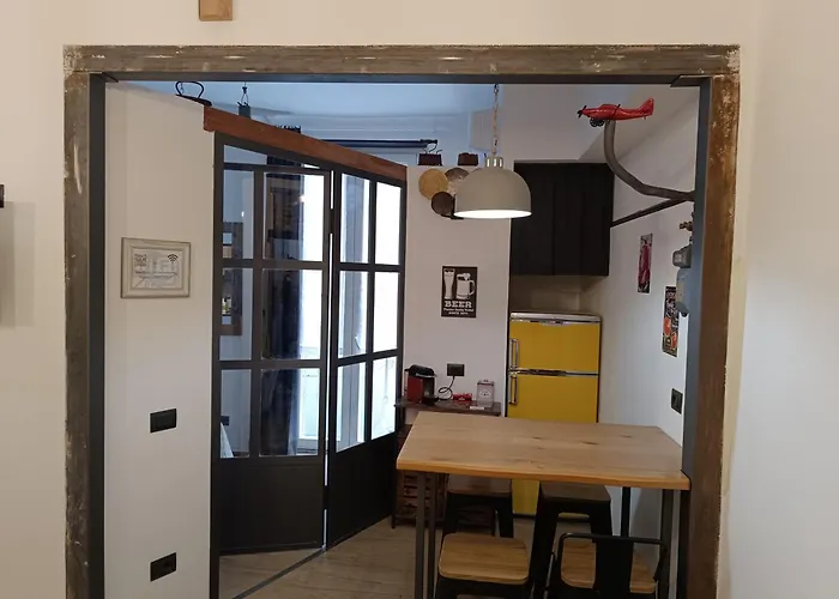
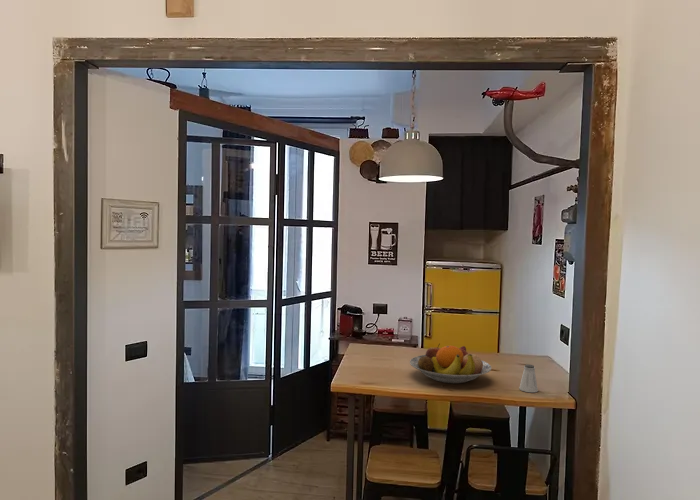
+ saltshaker [518,363,539,393]
+ fruit bowl [409,342,492,384]
